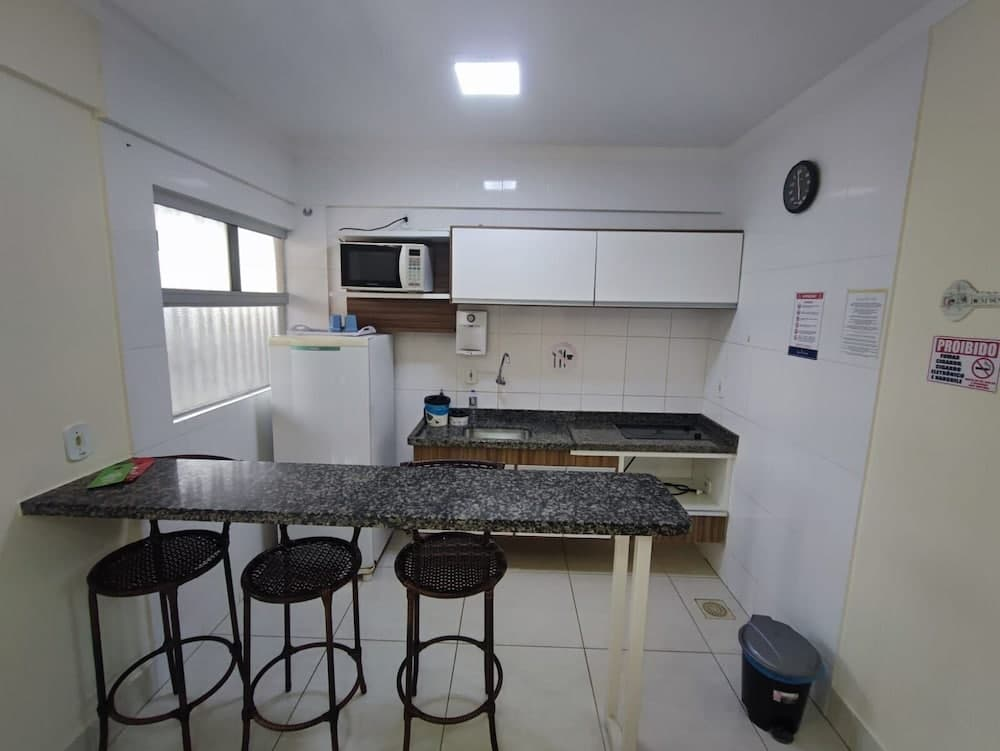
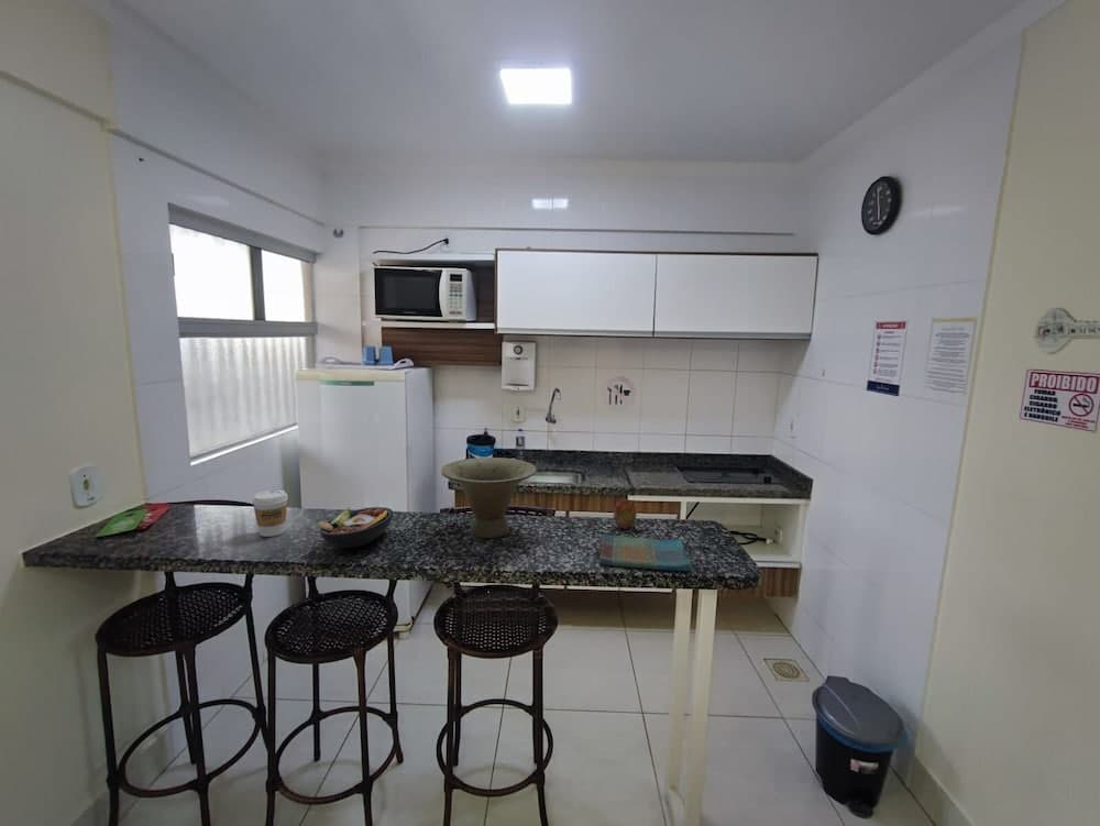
+ coffee cup [252,488,288,538]
+ dish towel [597,533,693,572]
+ apple [613,496,638,530]
+ bowl [440,456,538,539]
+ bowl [318,506,394,549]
